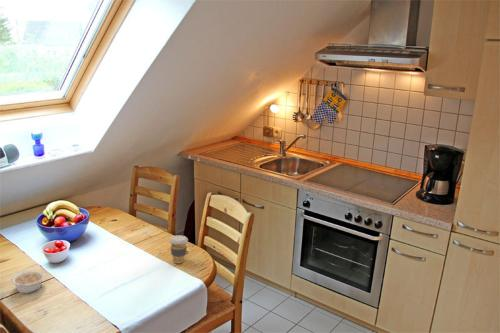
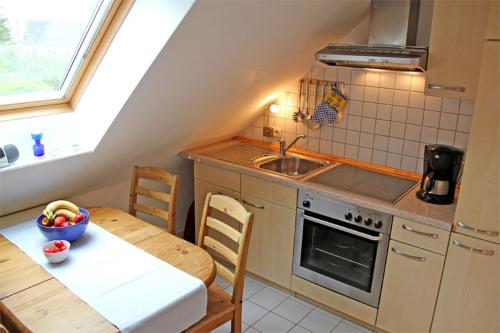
- legume [10,269,46,294]
- coffee cup [168,234,189,264]
